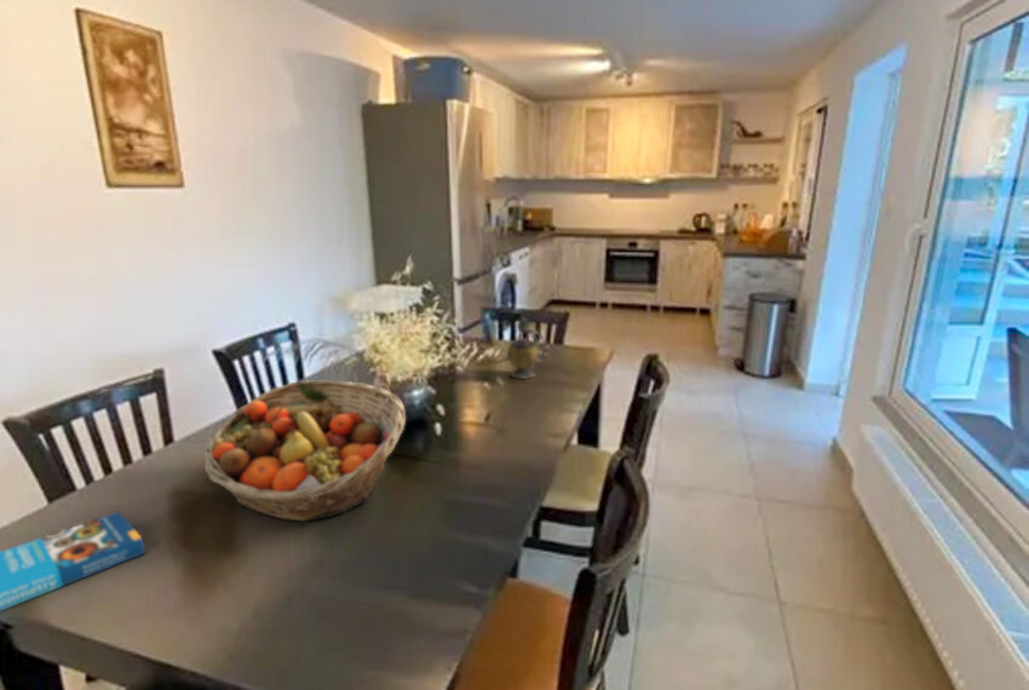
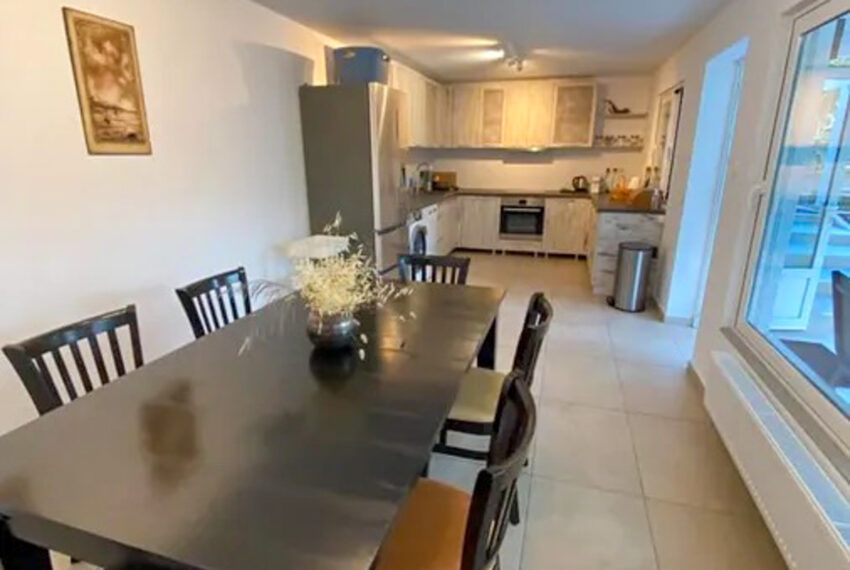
- teapot [483,315,550,380]
- book [0,511,146,613]
- fruit basket [203,379,407,522]
